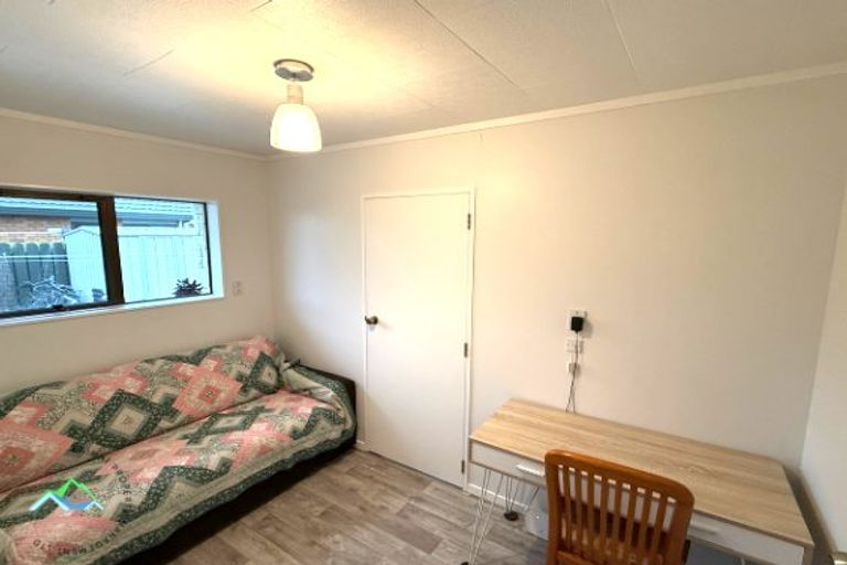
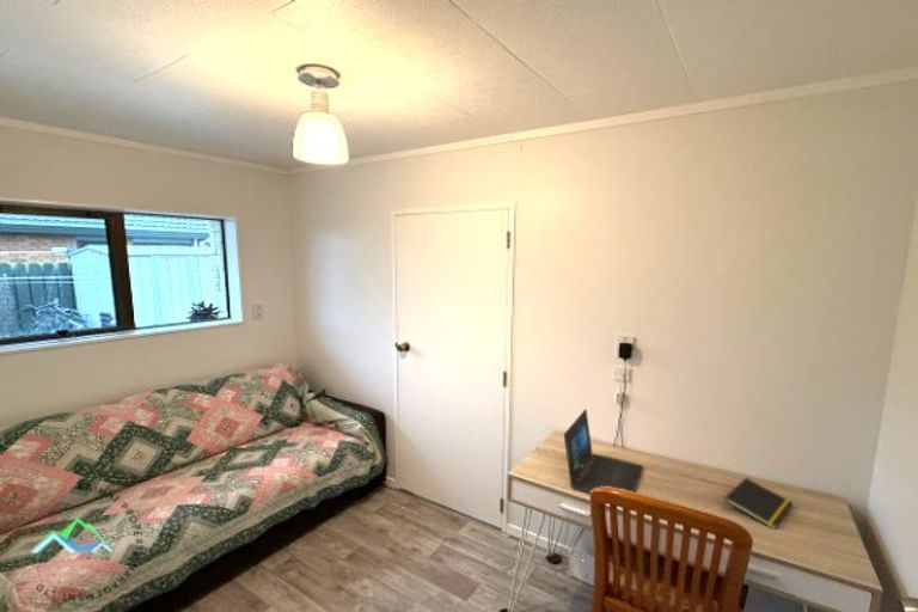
+ notepad [722,477,795,531]
+ laptop [563,408,644,495]
